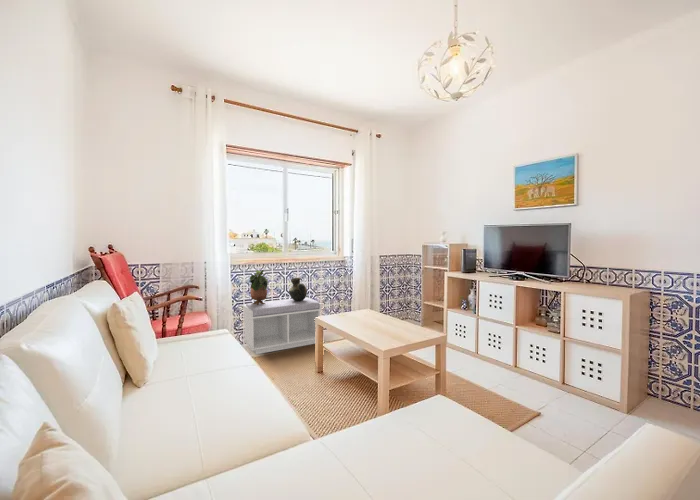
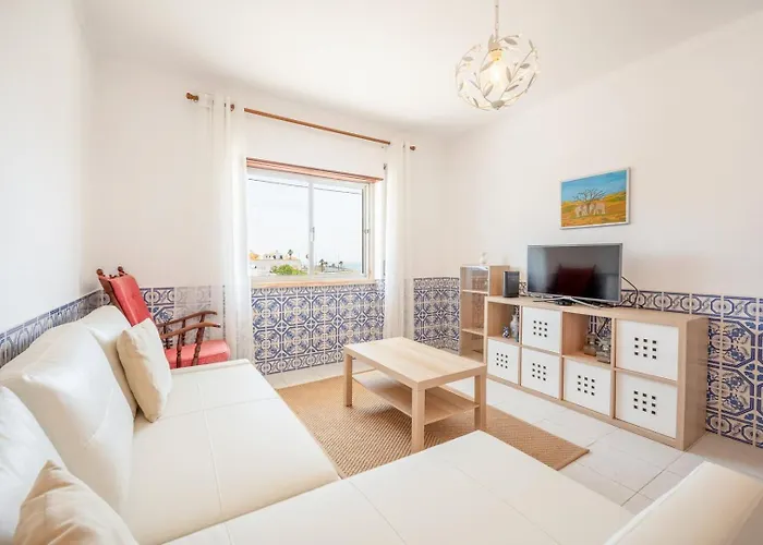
- ceramic vessel [288,277,308,301]
- potted plant [249,269,269,305]
- bench [242,296,322,355]
